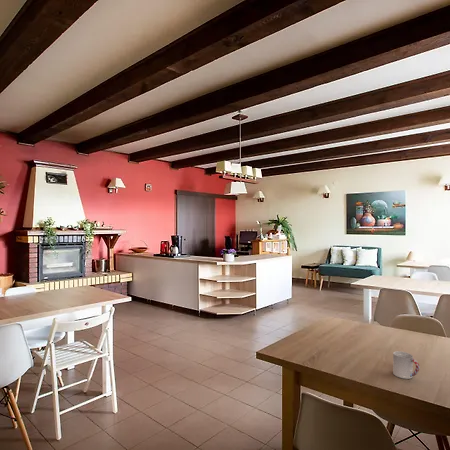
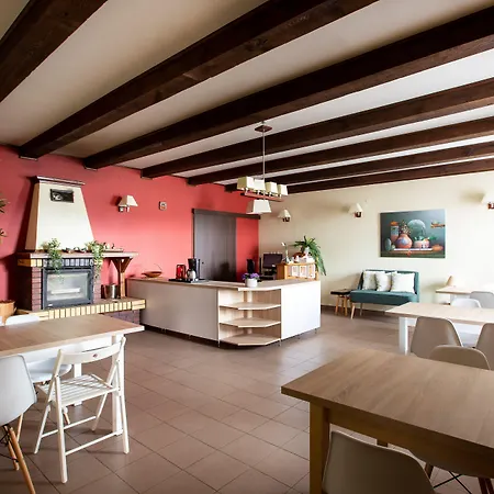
- cup [392,350,420,380]
